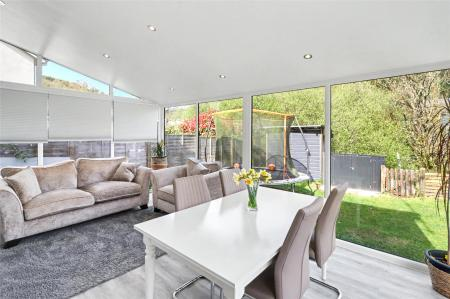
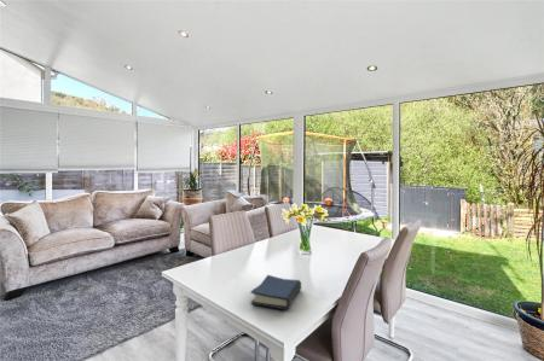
+ hardback book [250,274,302,311]
